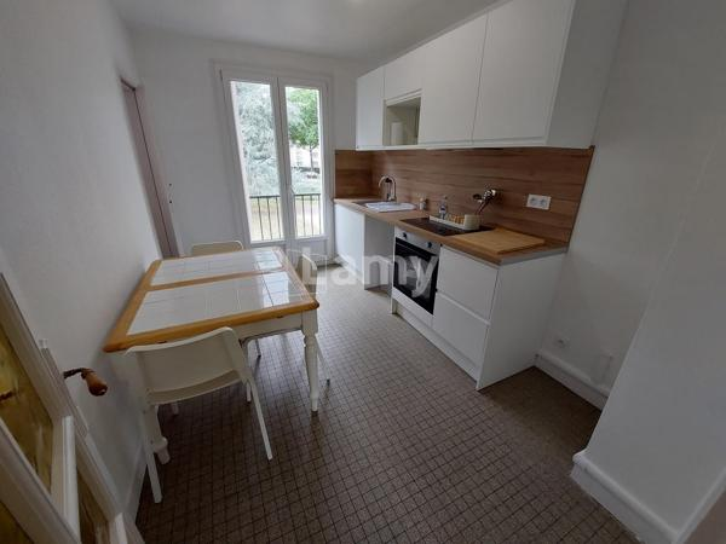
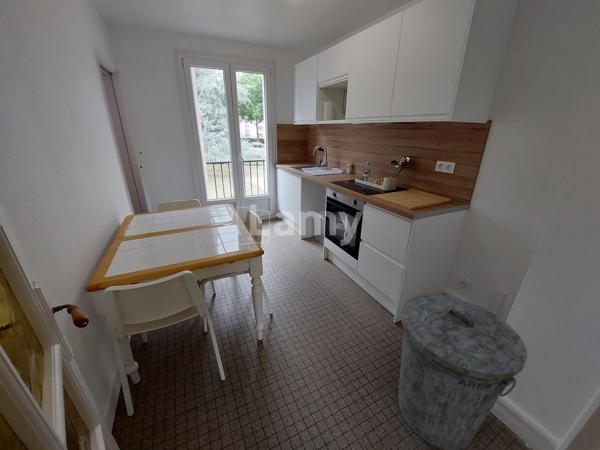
+ trash can [397,293,528,450]
